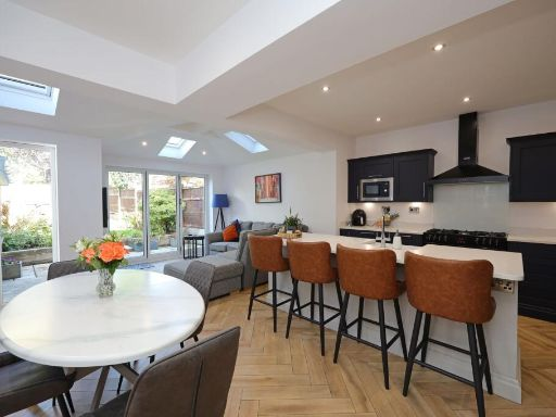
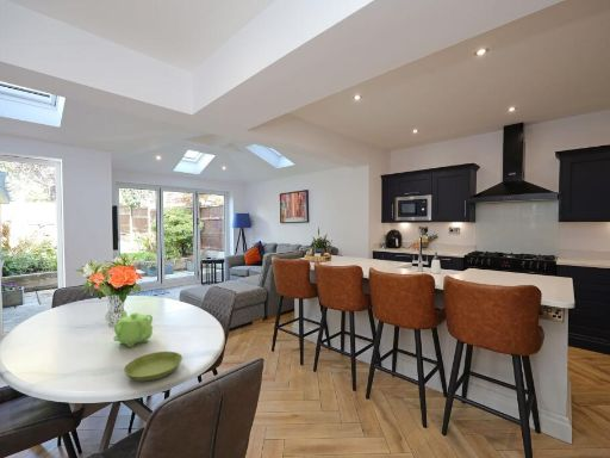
+ teapot [113,310,154,348]
+ saucer [123,351,183,382]
